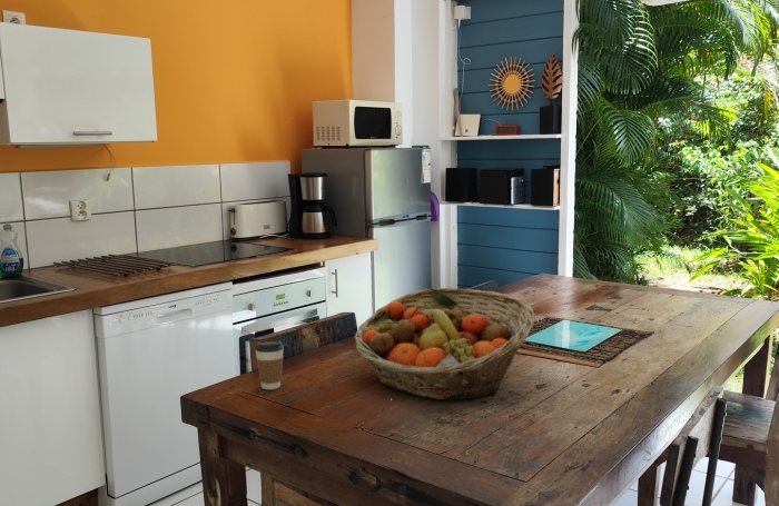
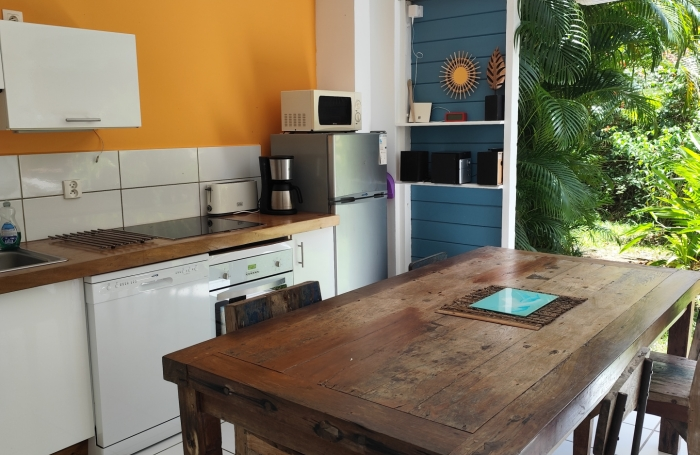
- fruit basket [353,287,536,401]
- coffee cup [254,339,285,390]
